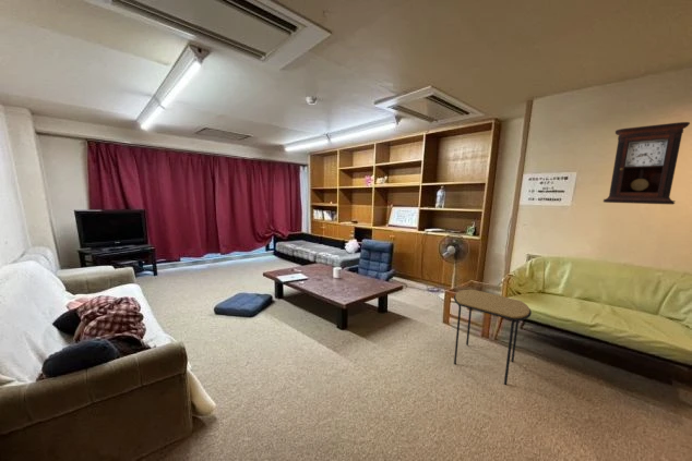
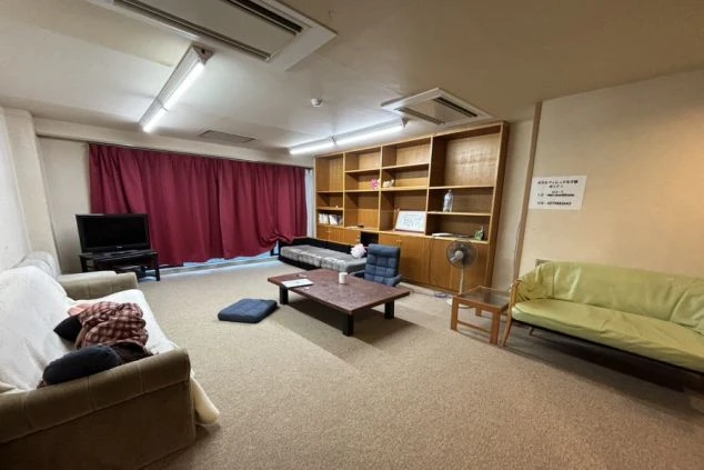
- side table [453,289,533,386]
- pendulum clock [602,121,691,206]
